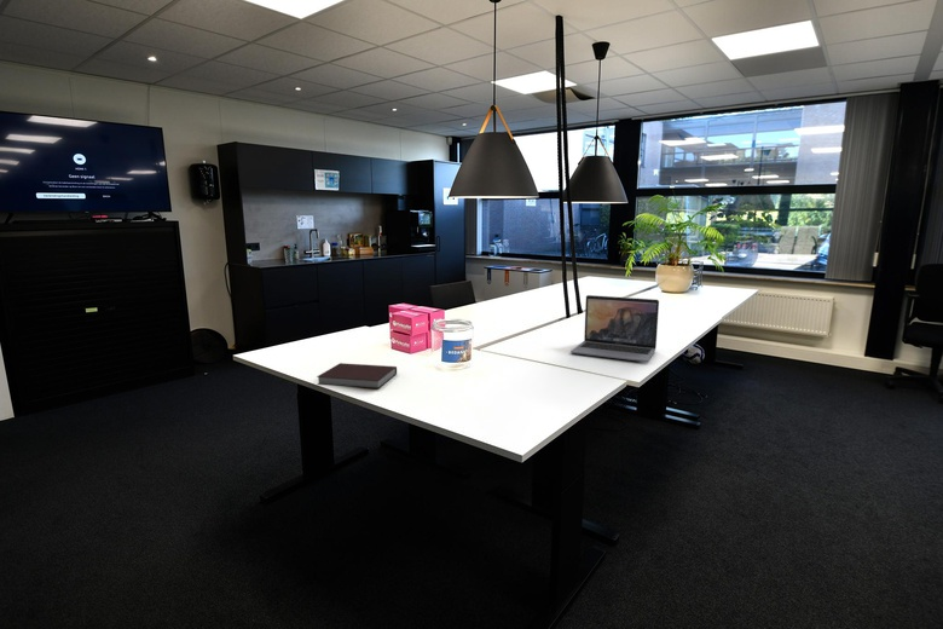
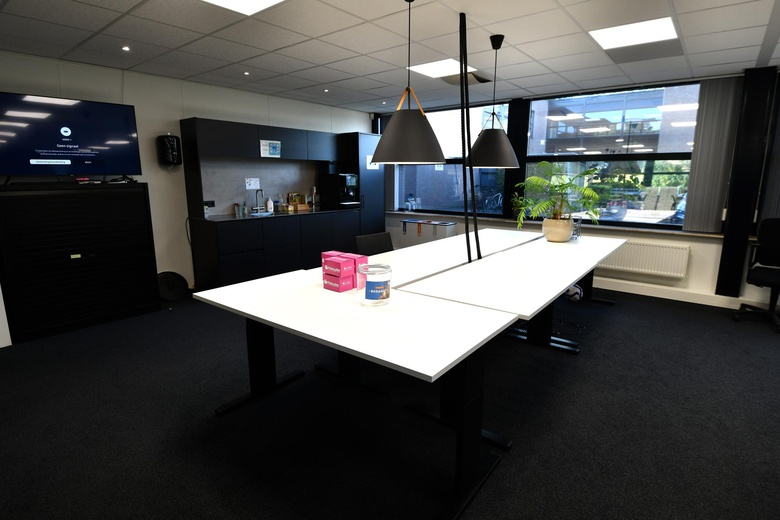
- notebook [316,362,398,389]
- laptop [569,294,660,363]
